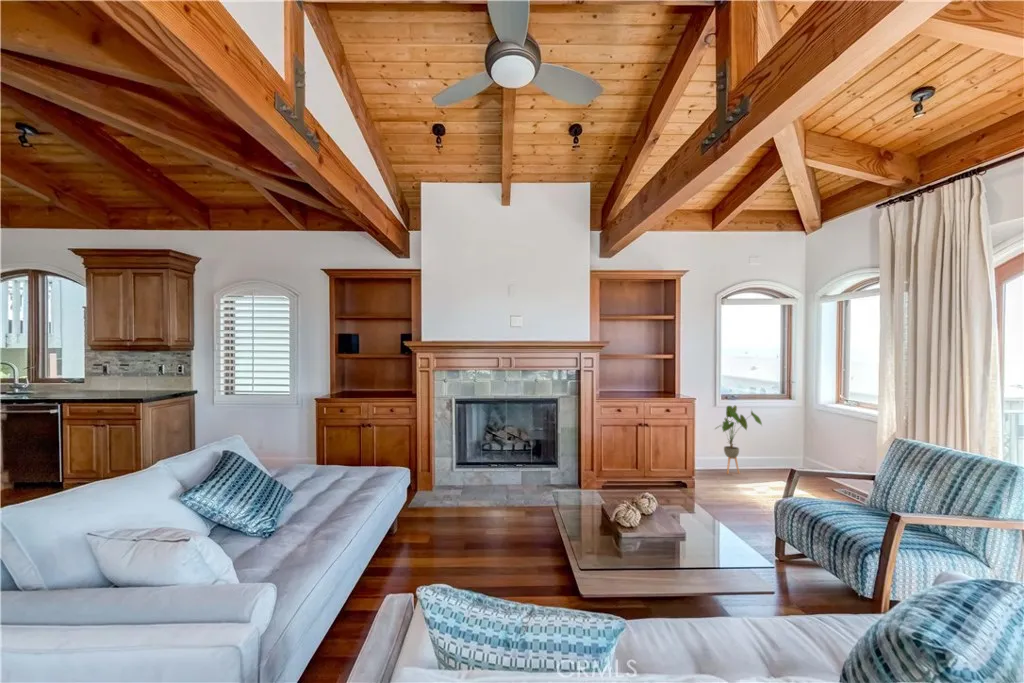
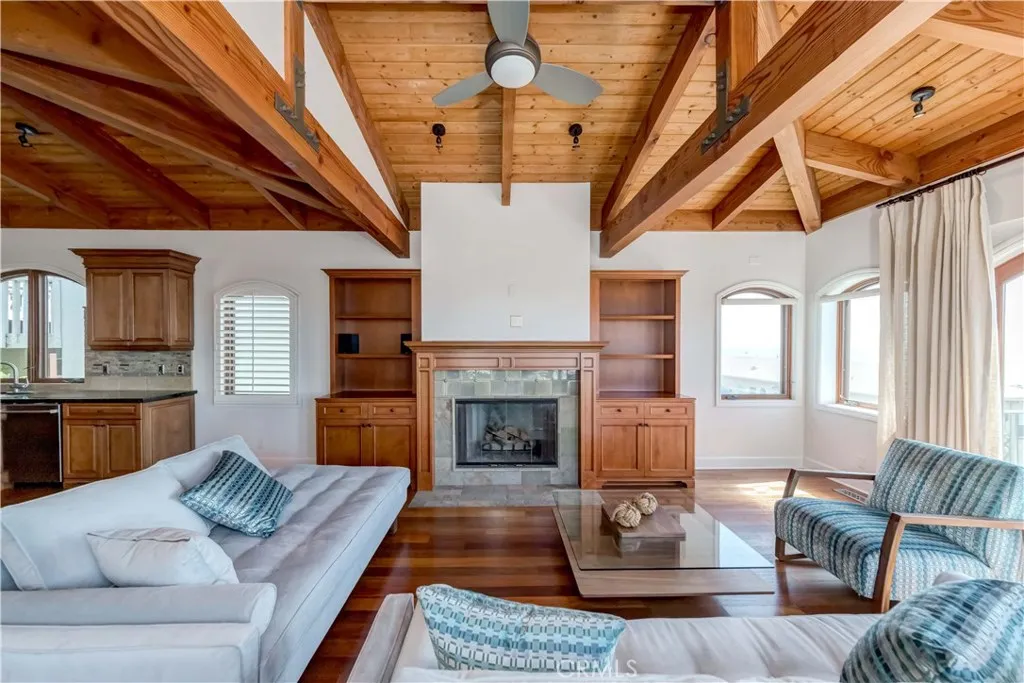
- house plant [713,404,763,475]
